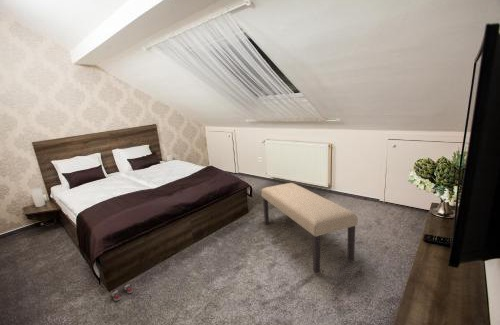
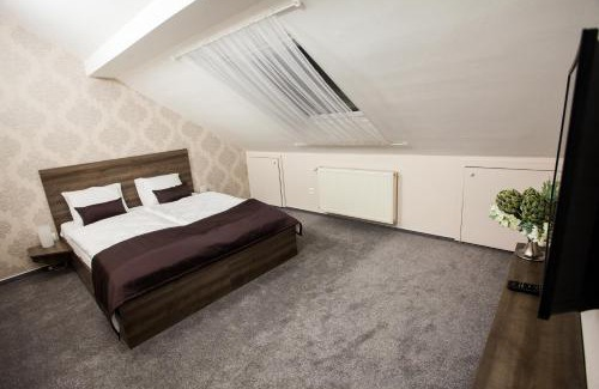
- sneaker [111,283,134,302]
- bench [260,182,359,274]
